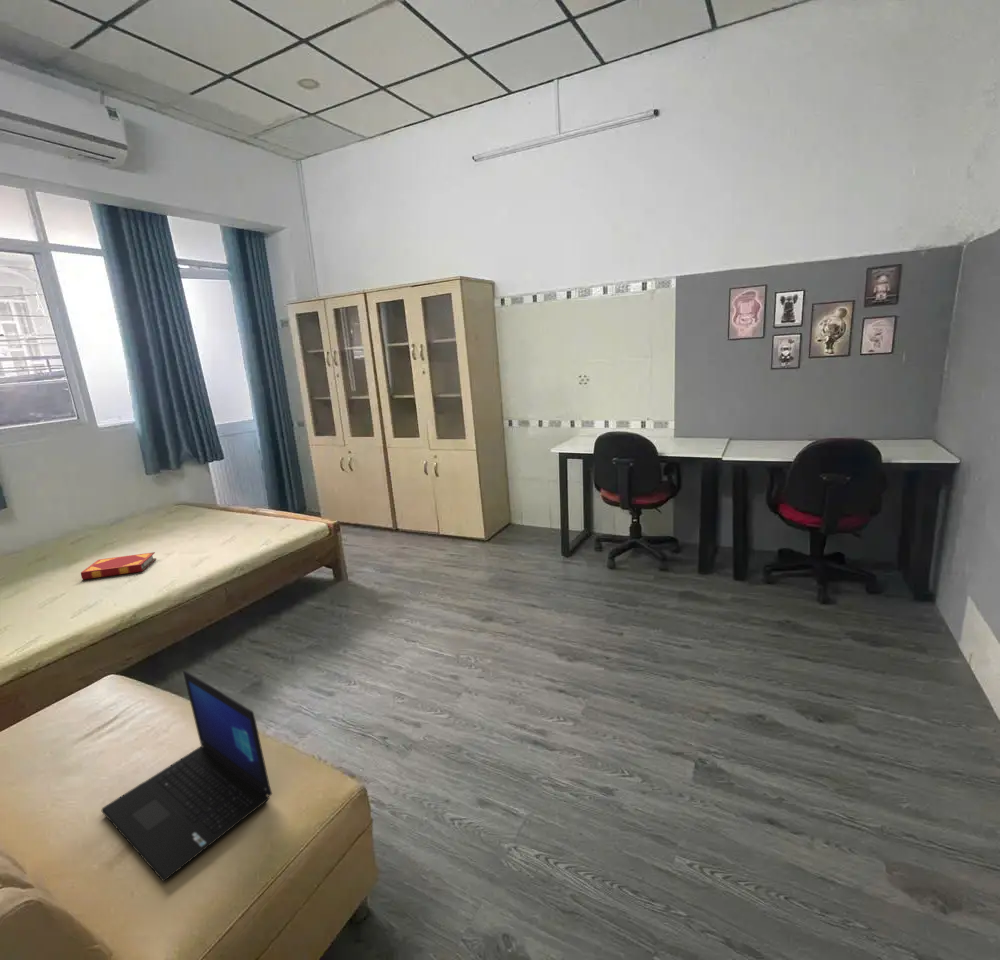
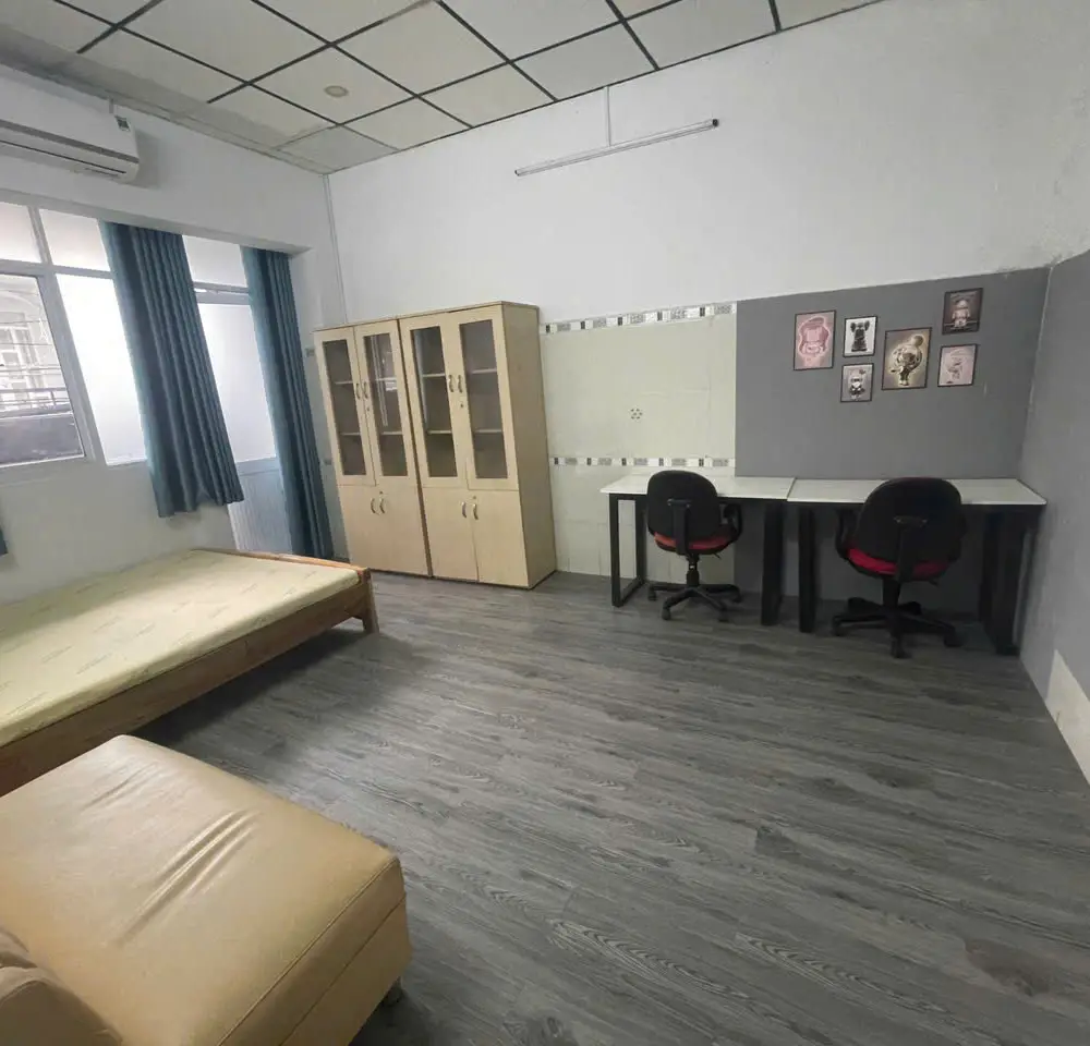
- hardback book [80,551,157,580]
- laptop [101,669,273,883]
